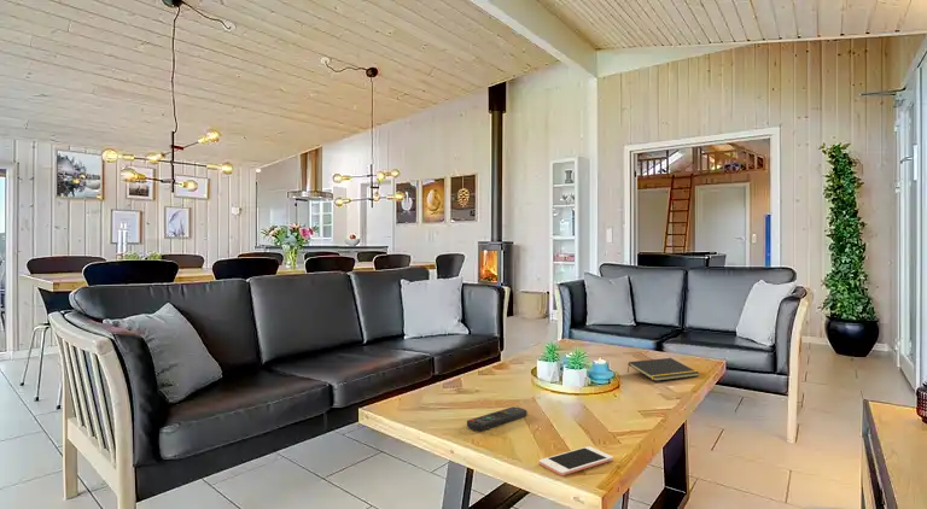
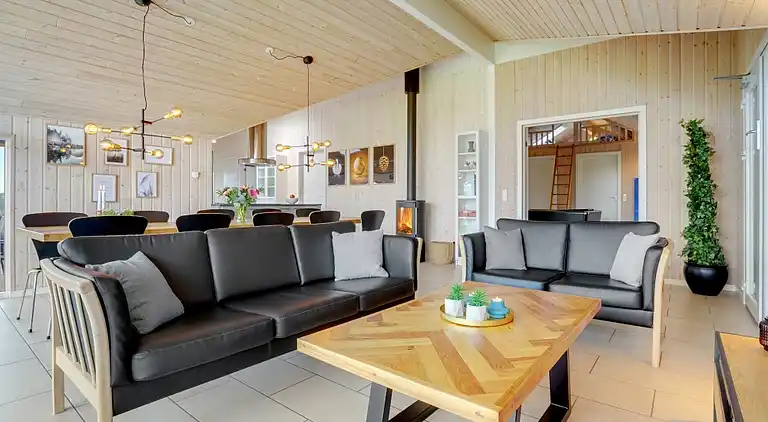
- cell phone [538,445,614,476]
- notepad [626,357,700,382]
- remote control [466,405,529,432]
